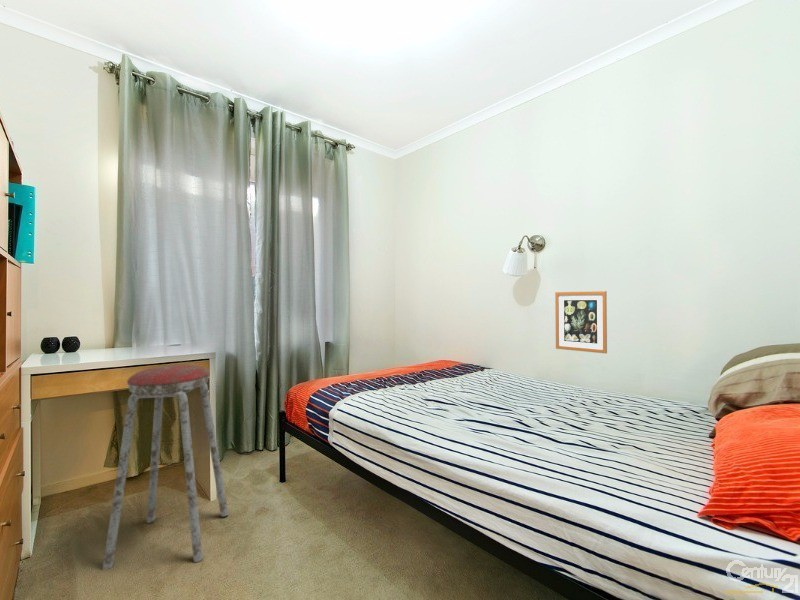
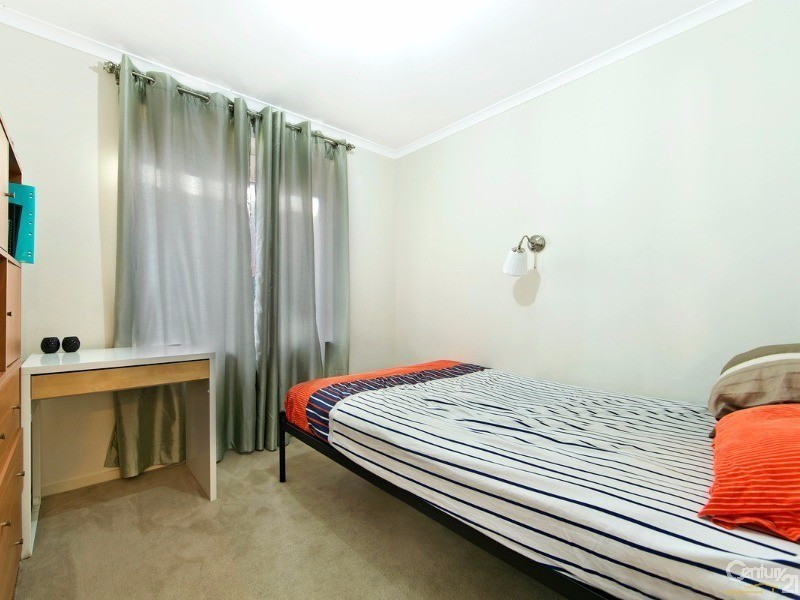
- wall art [554,290,608,354]
- music stool [102,364,229,571]
